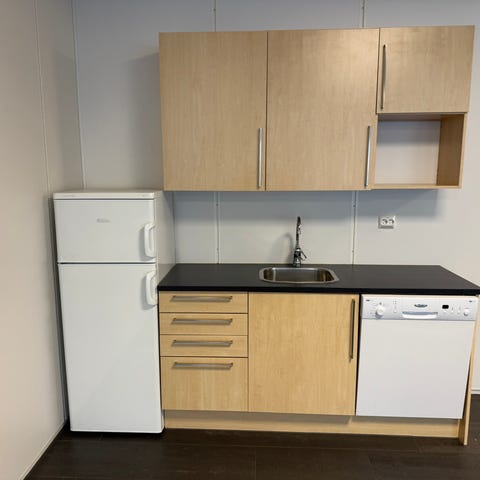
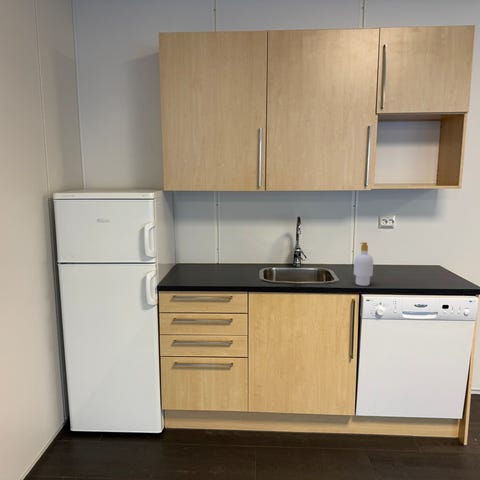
+ soap bottle [353,241,374,287]
